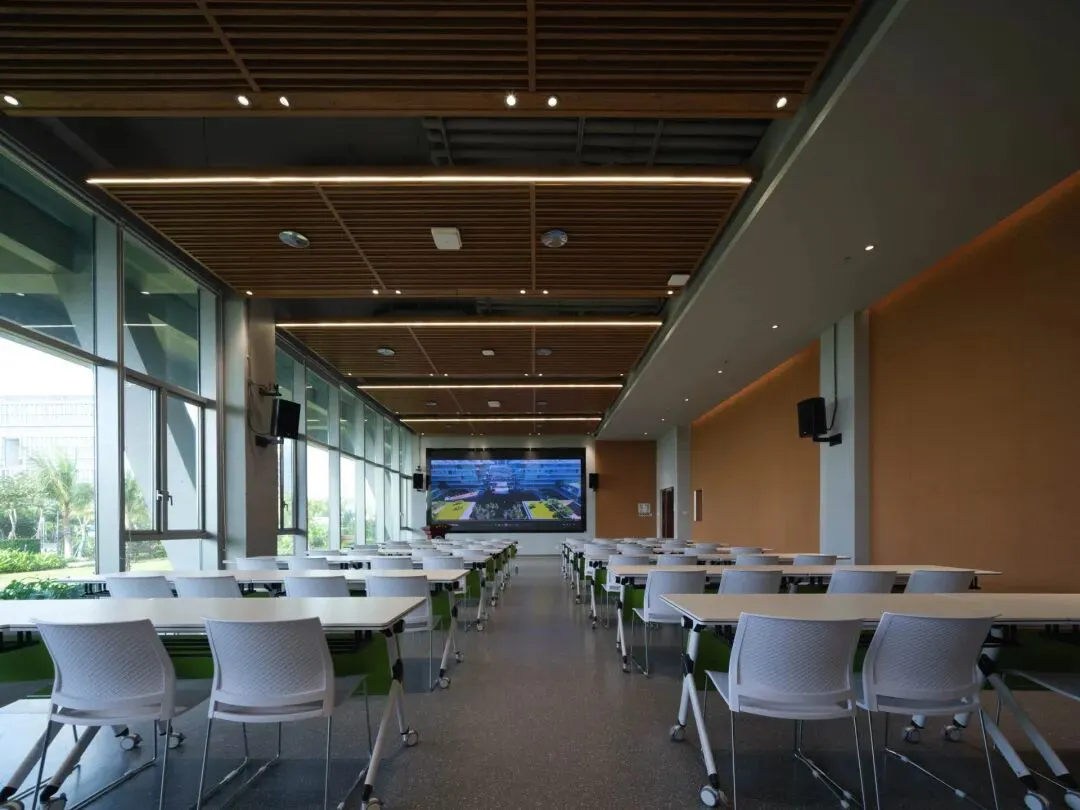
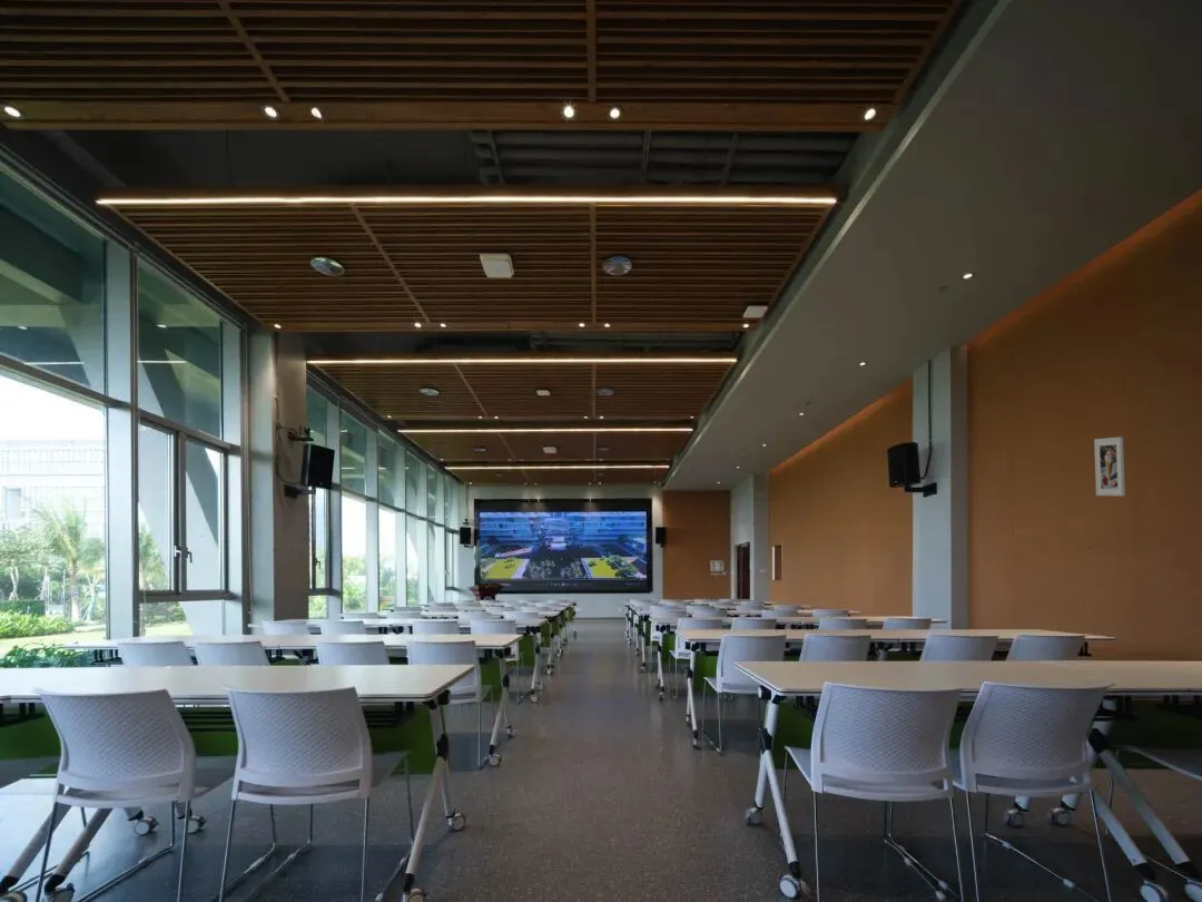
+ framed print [1093,435,1126,497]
